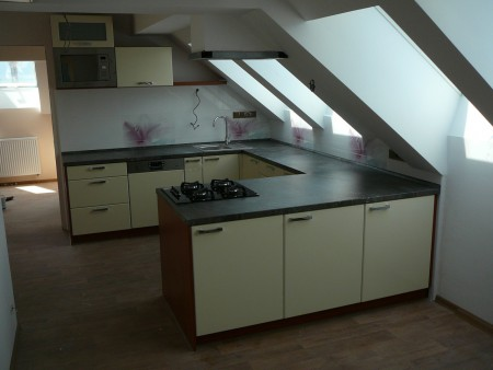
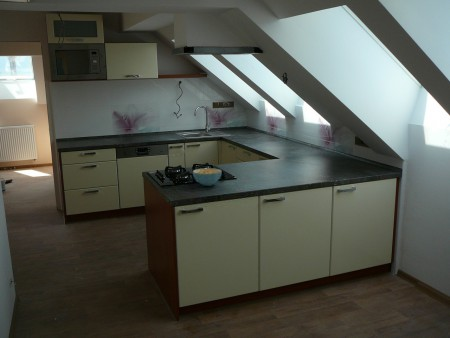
+ cereal bowl [192,167,223,187]
